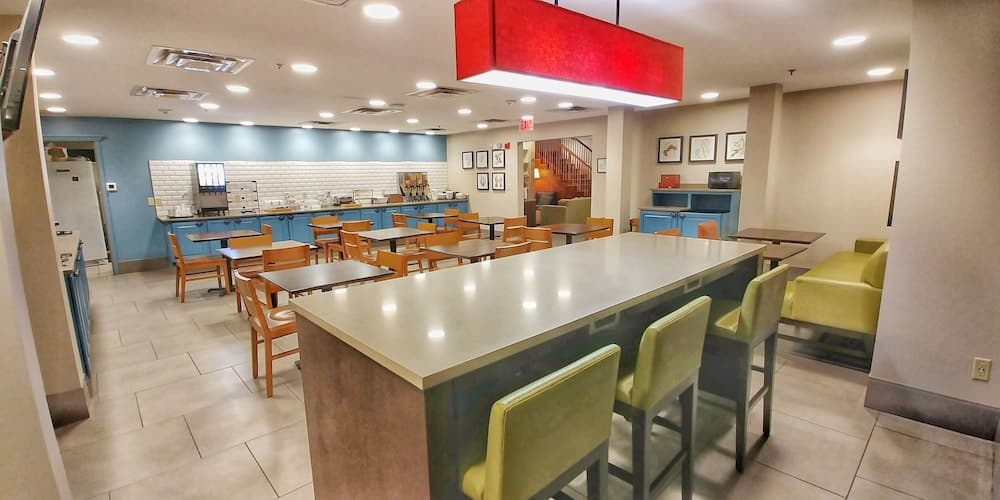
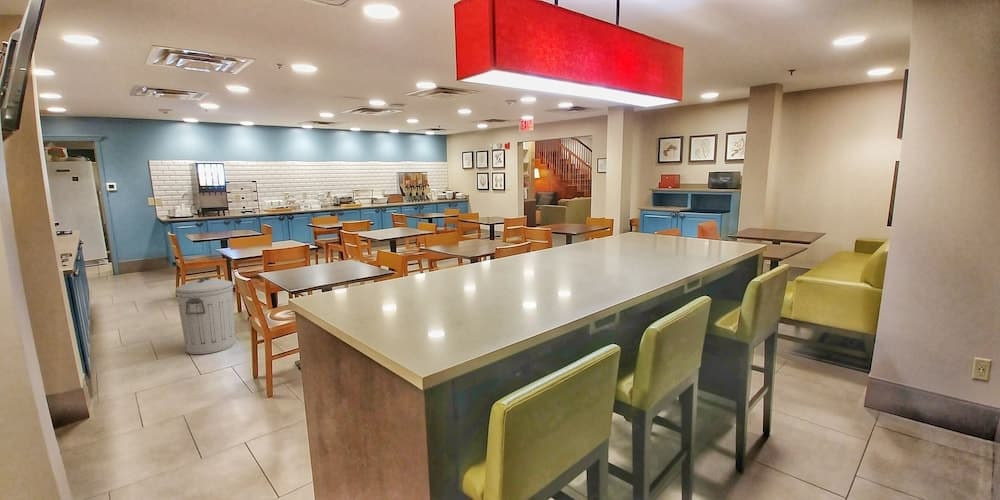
+ trash can [174,276,236,355]
